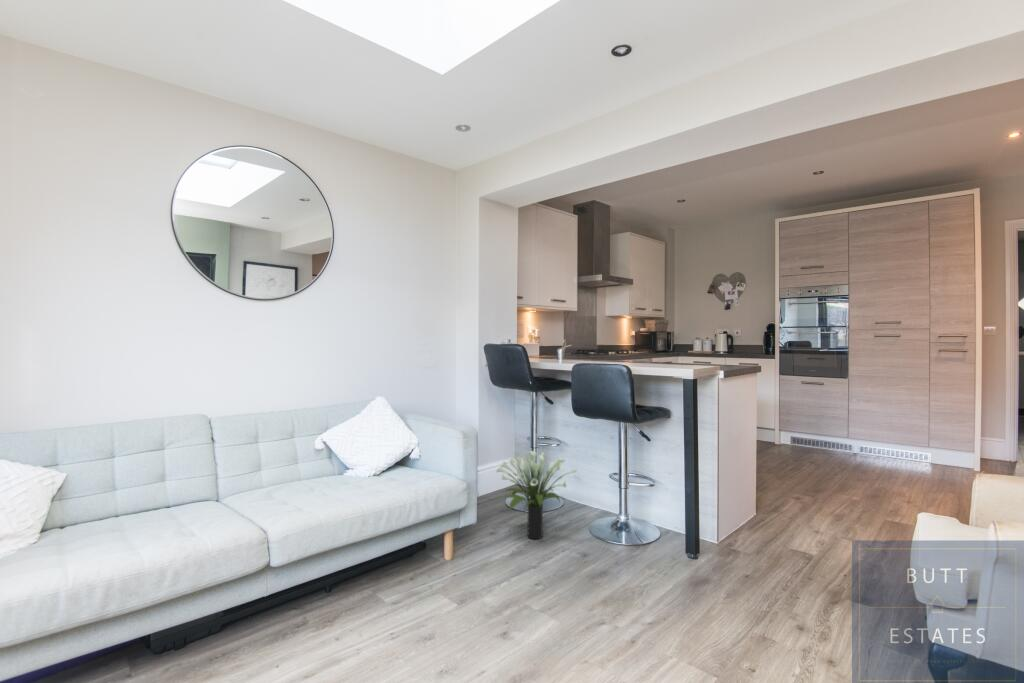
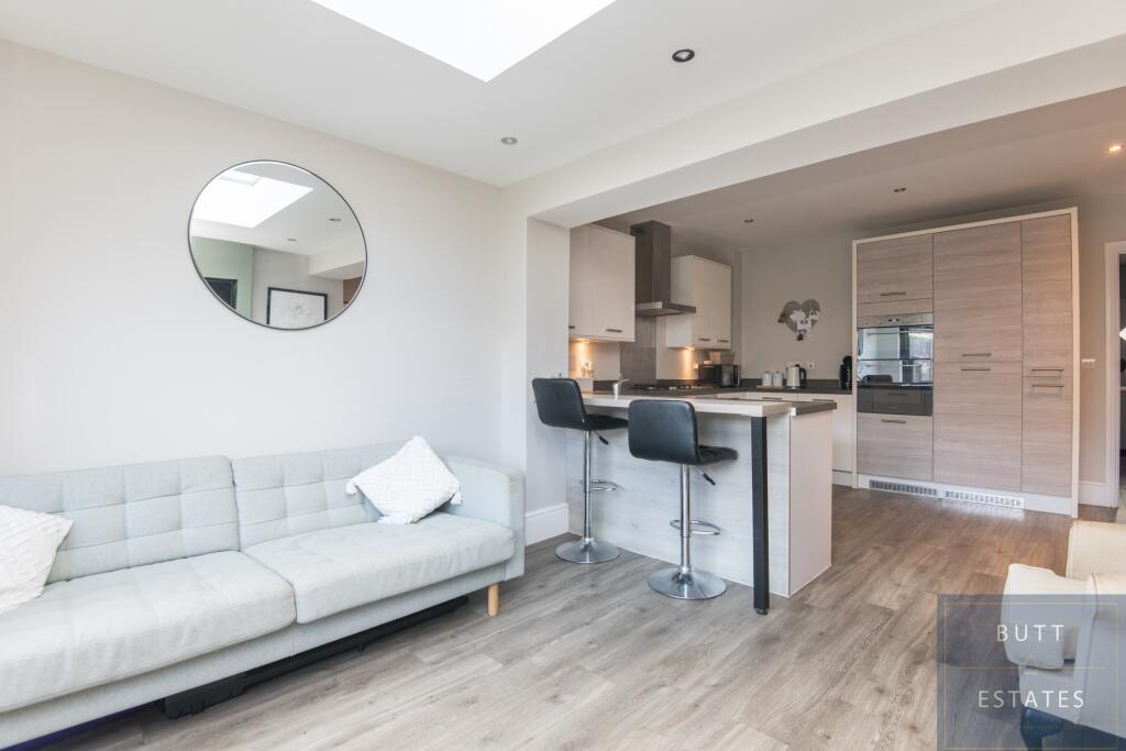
- potted plant [495,450,578,540]
